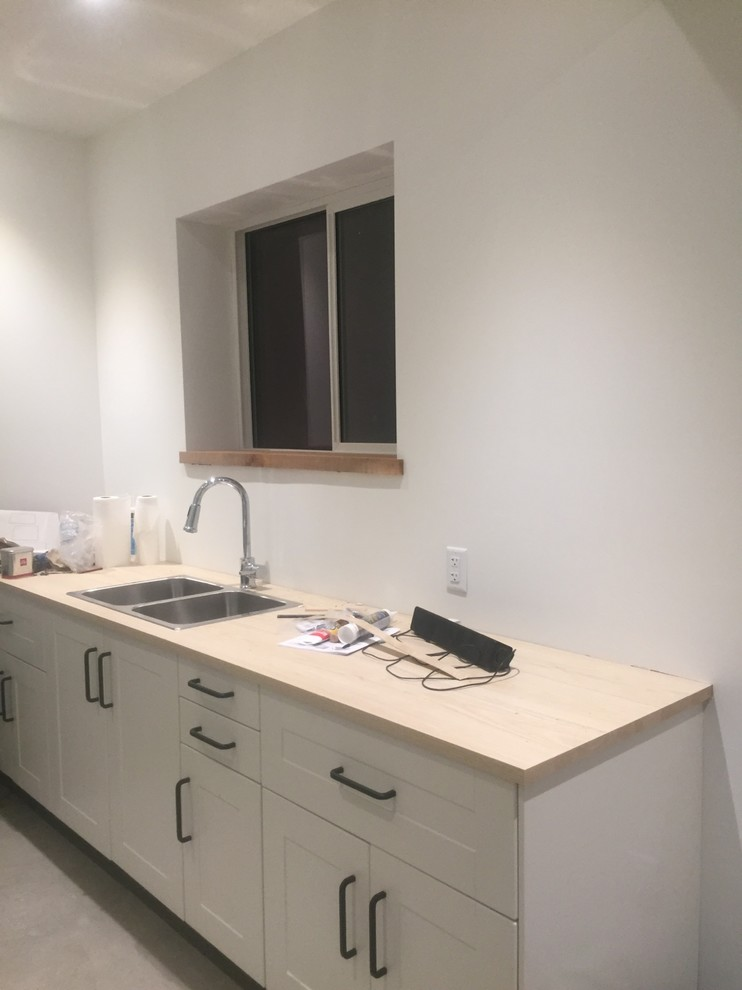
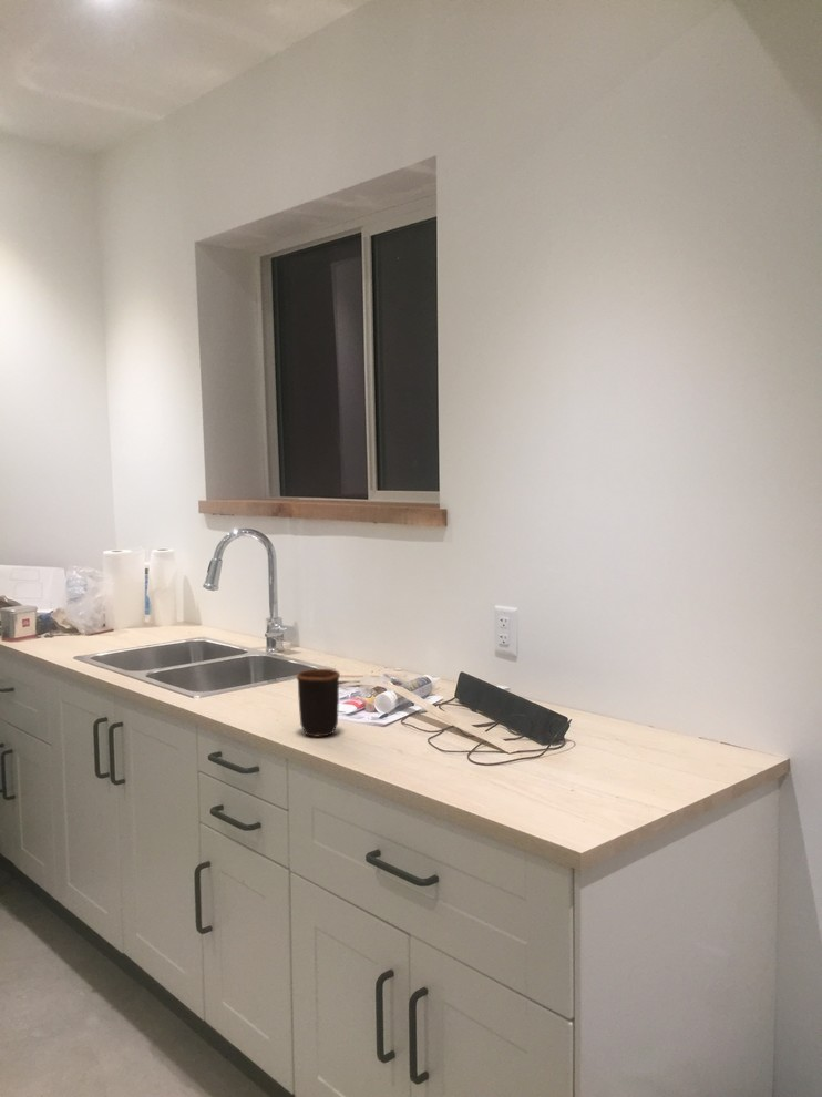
+ mug [296,668,341,738]
